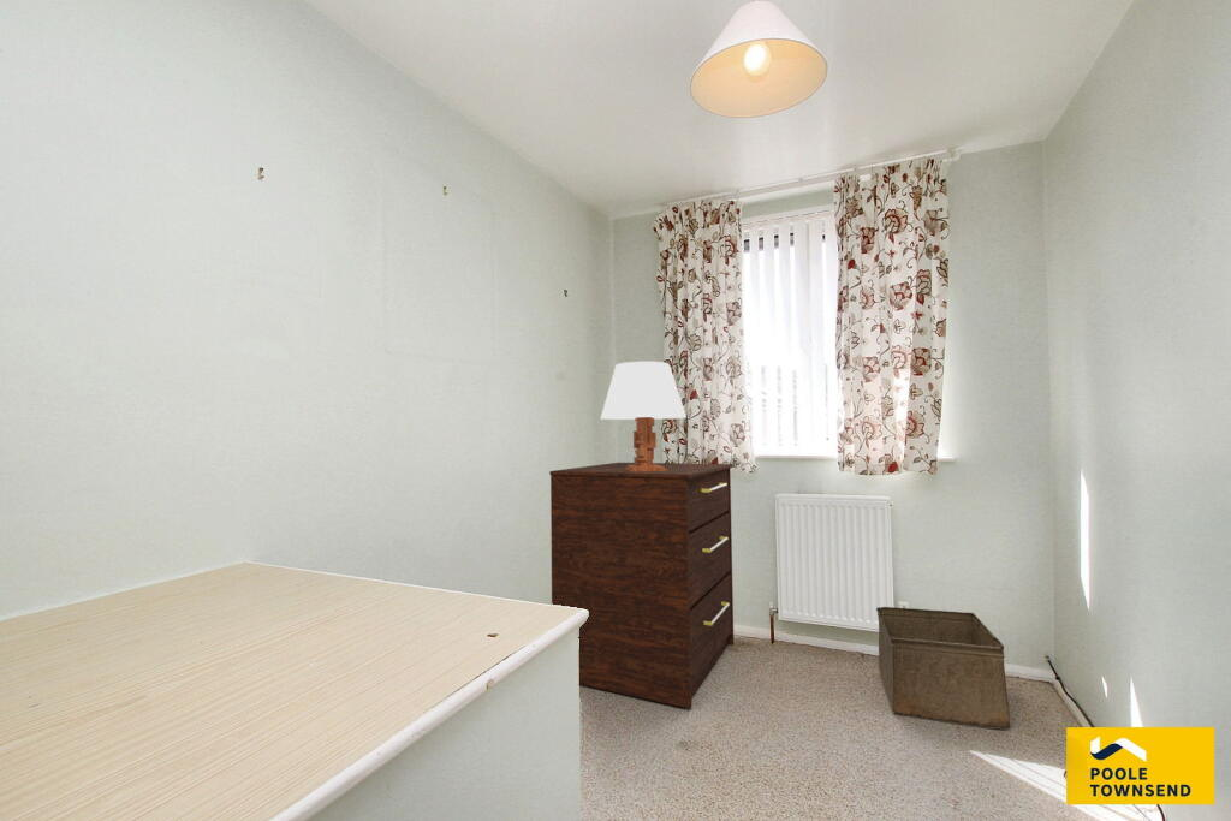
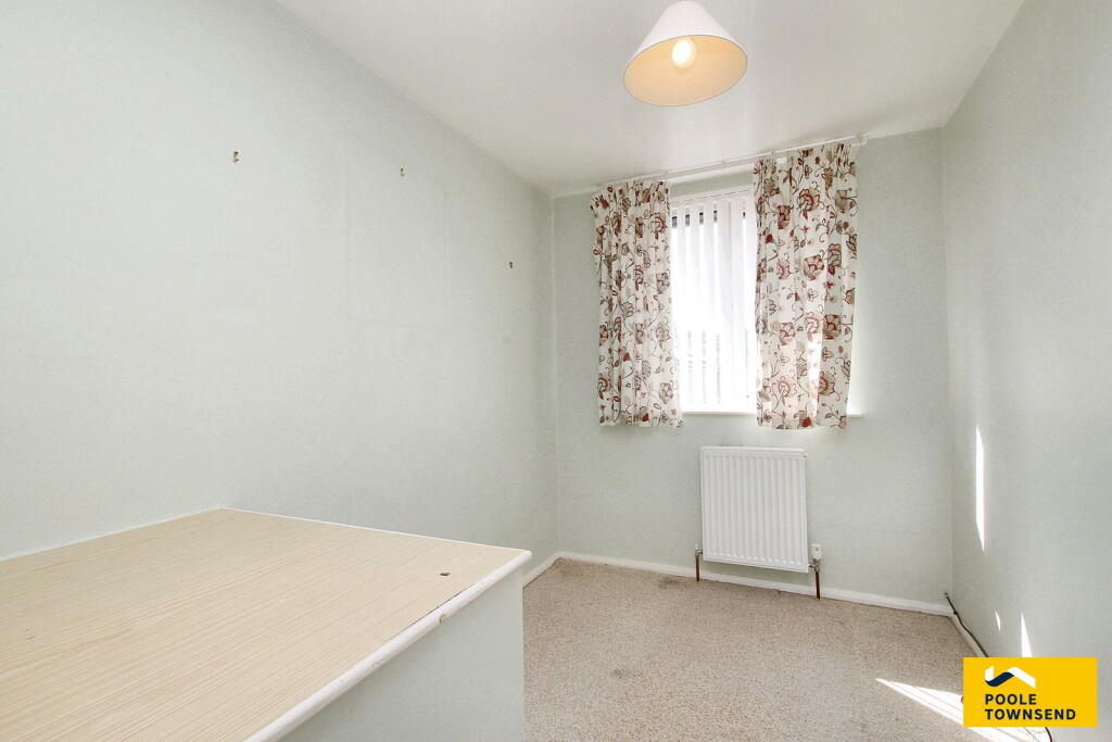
- table lamp [600,361,688,472]
- storage bin [875,606,1011,731]
- dresser [548,462,735,710]
